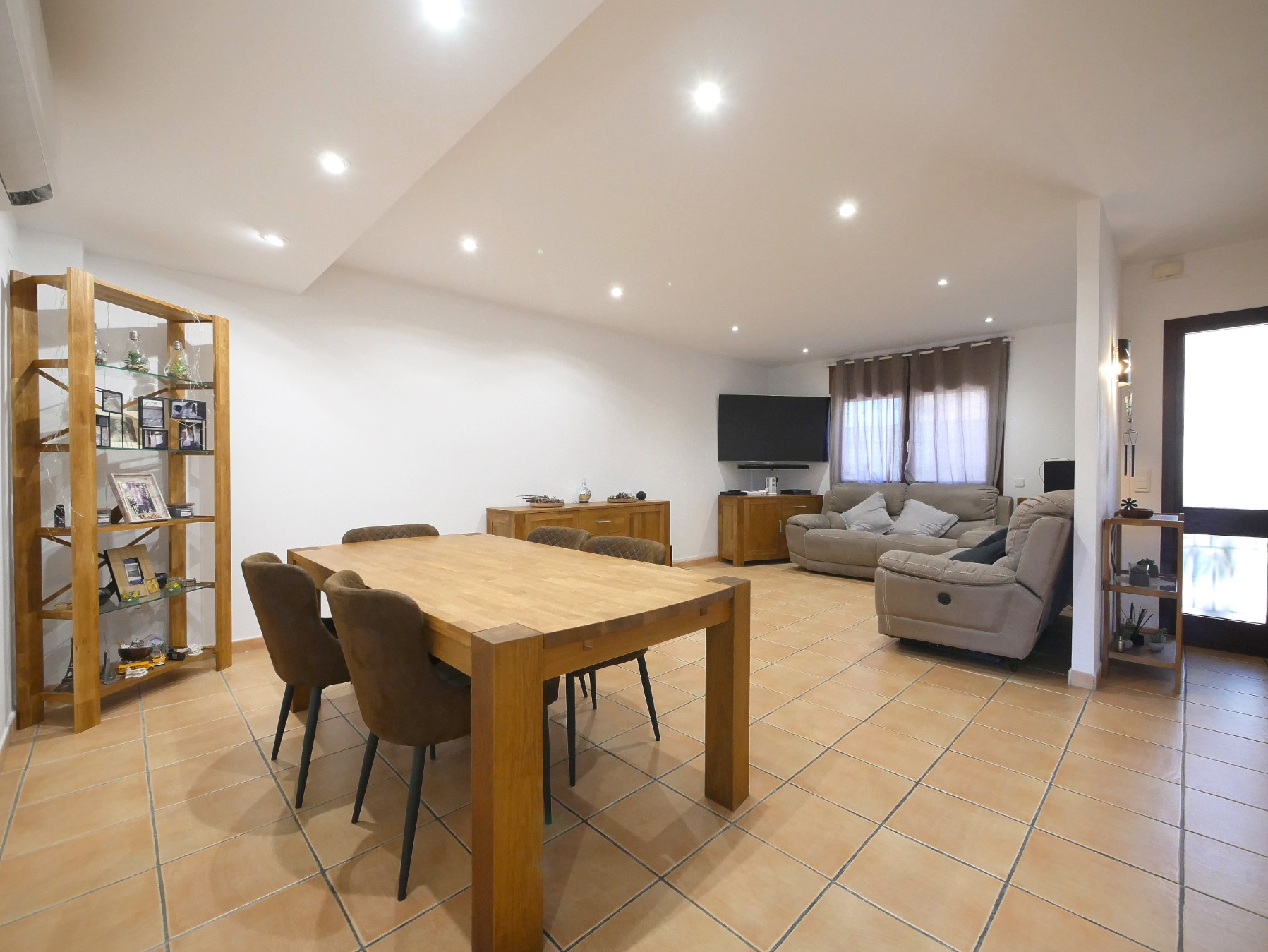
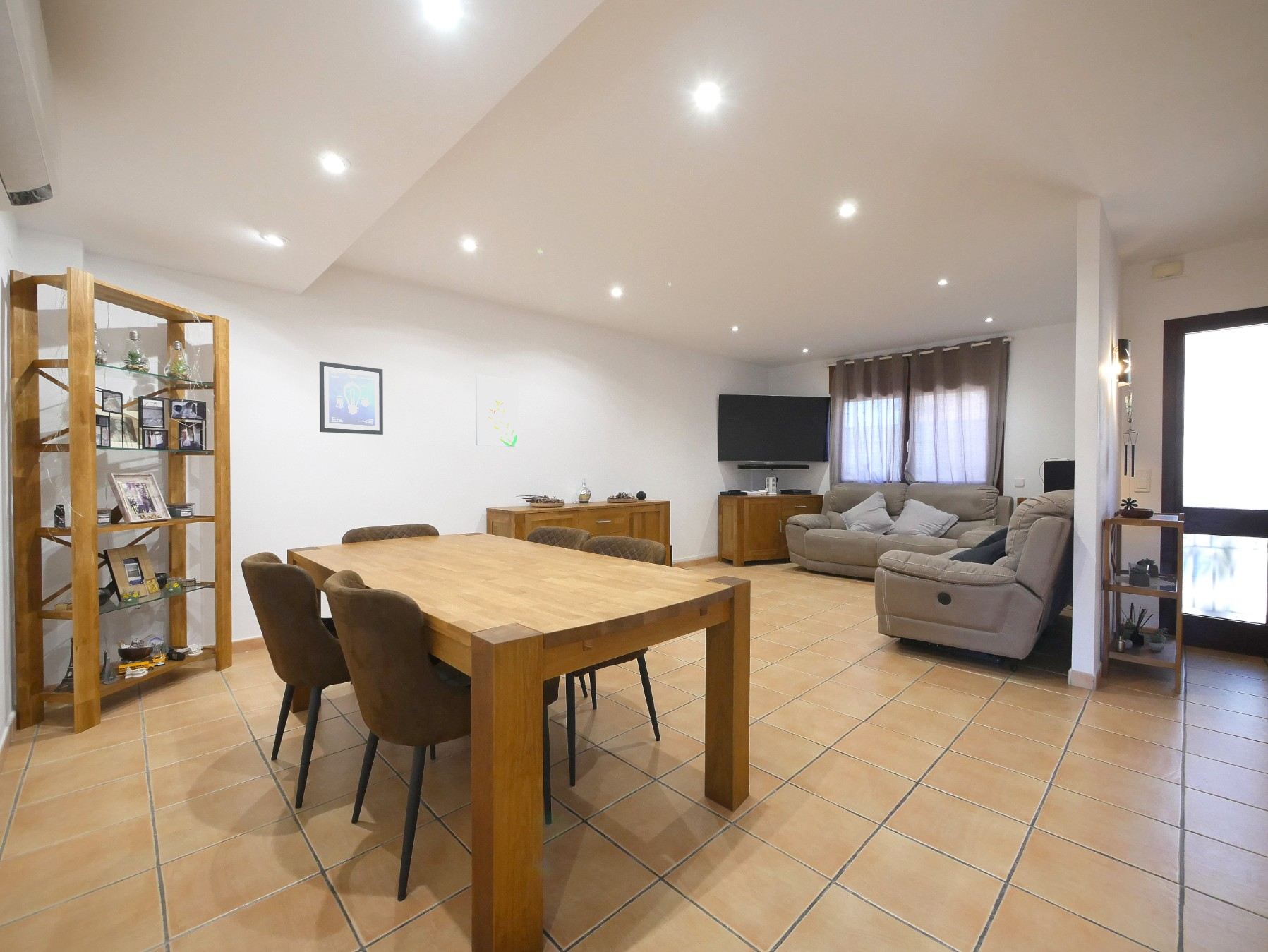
+ wall art [319,361,384,435]
+ wall art [475,374,519,447]
